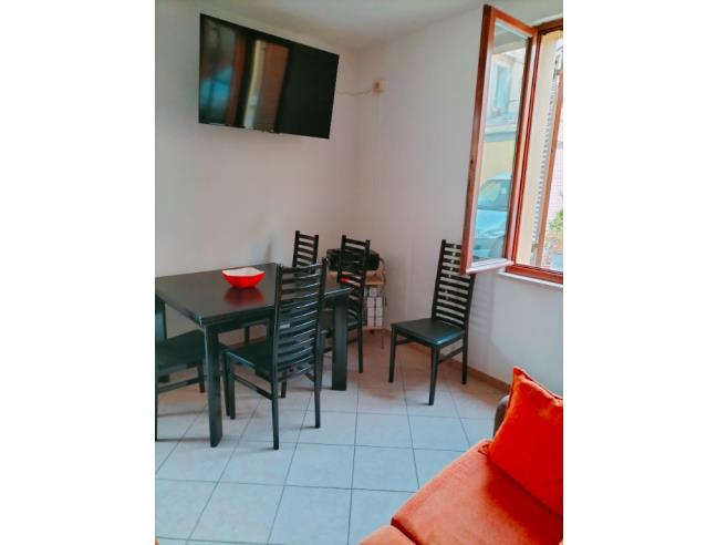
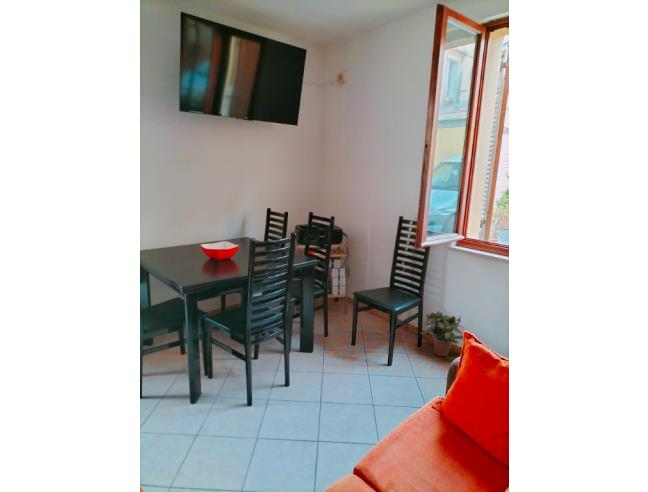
+ potted plant [420,310,464,357]
